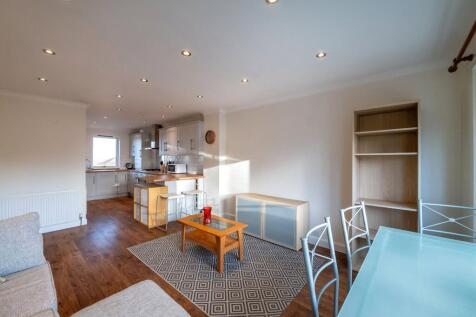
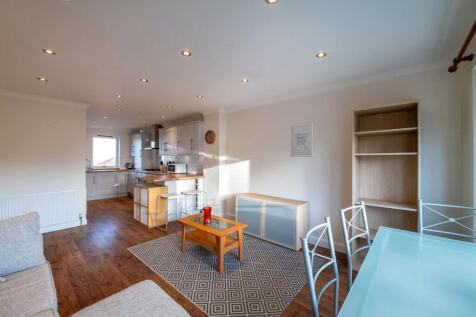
+ wall art [289,122,314,158]
